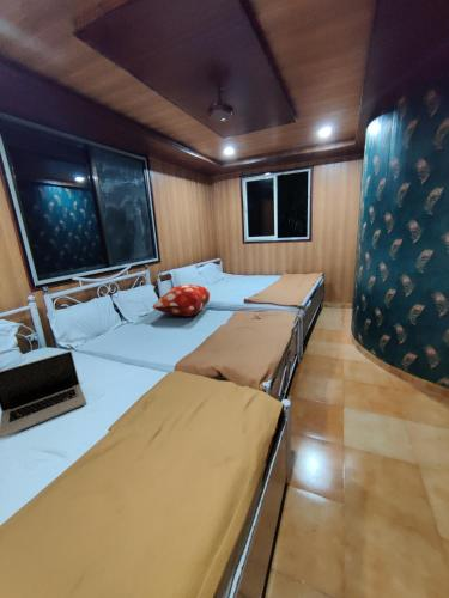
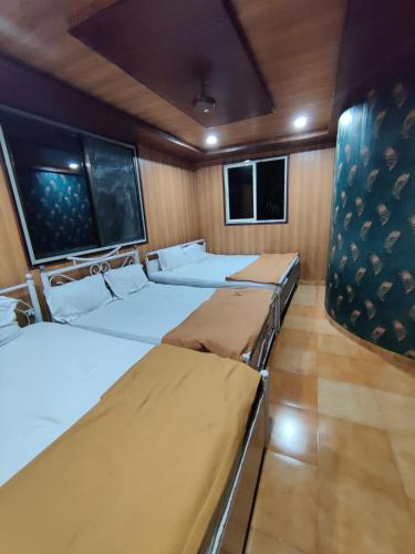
- laptop [0,350,87,439]
- decorative pillow [151,283,211,317]
